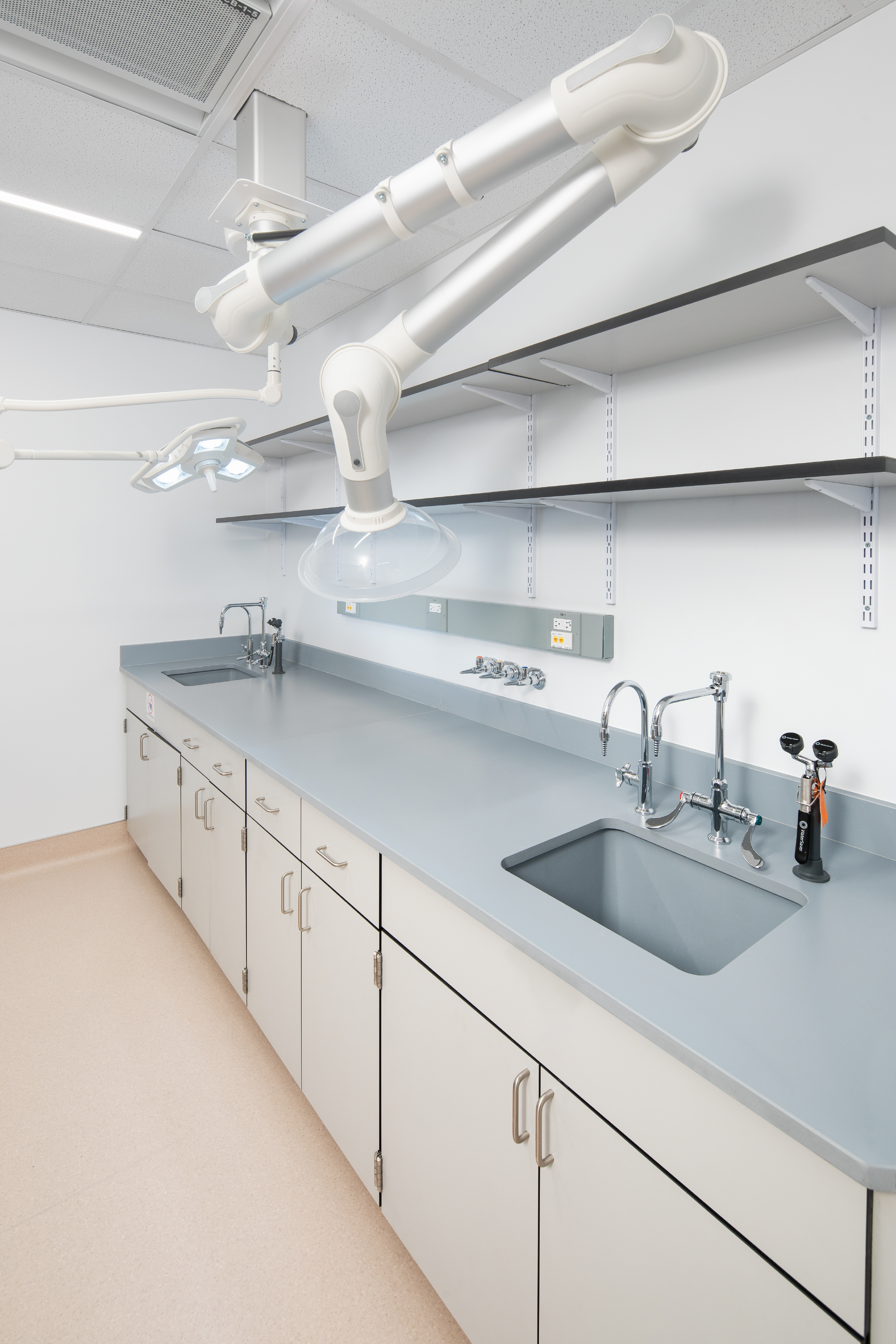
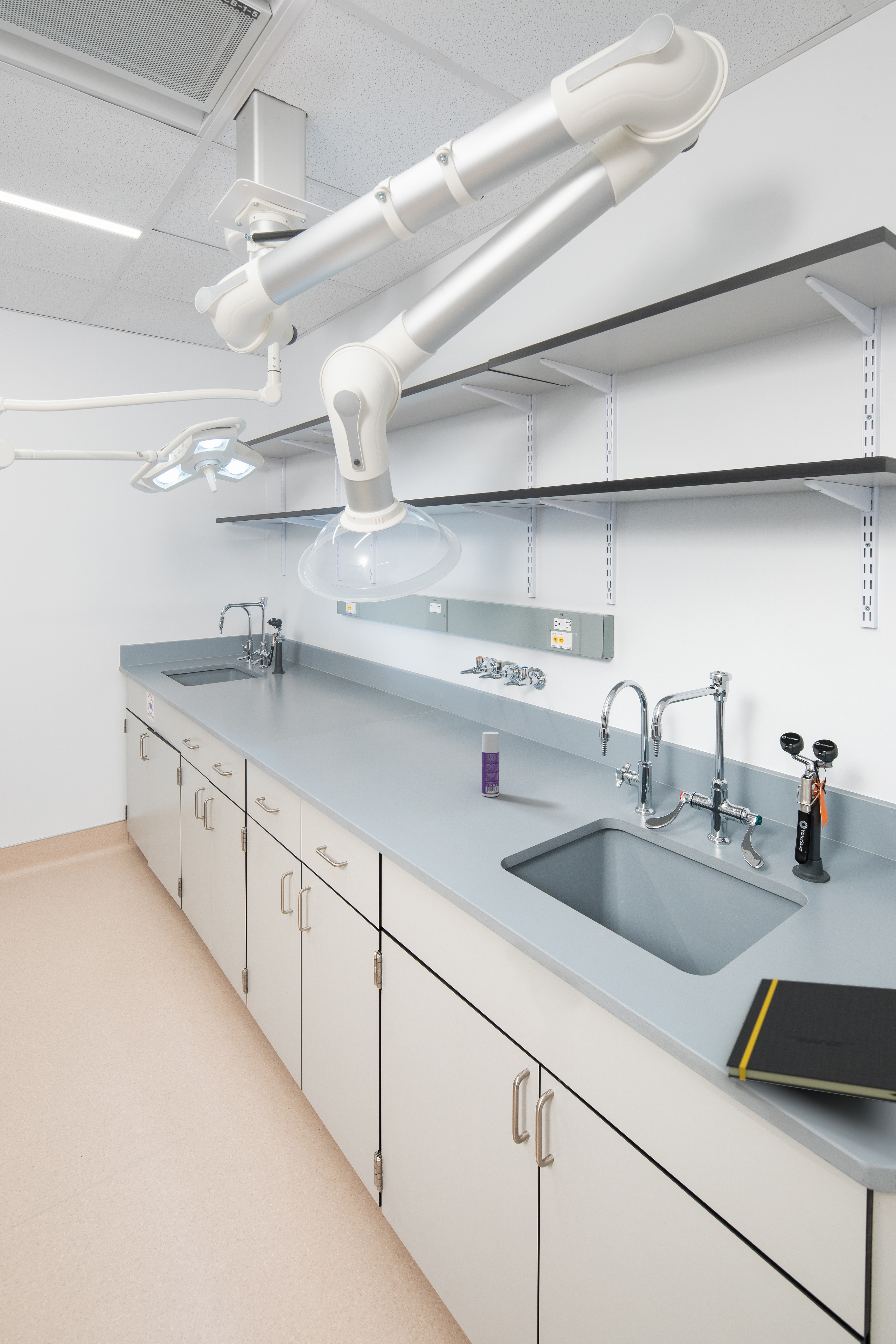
+ notepad [725,978,896,1104]
+ bottle [481,731,500,797]
